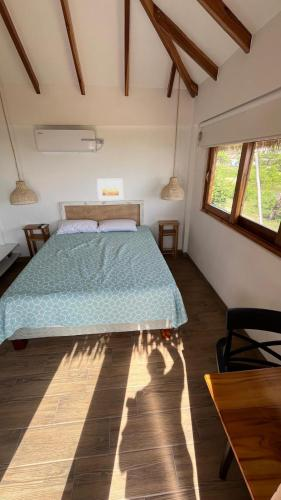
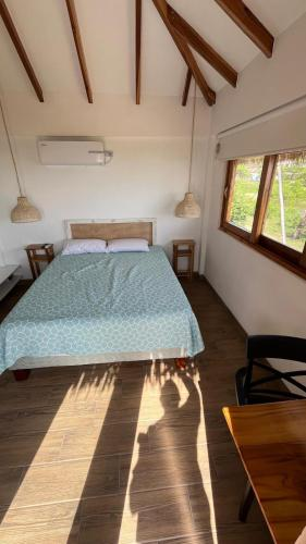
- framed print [96,178,124,201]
